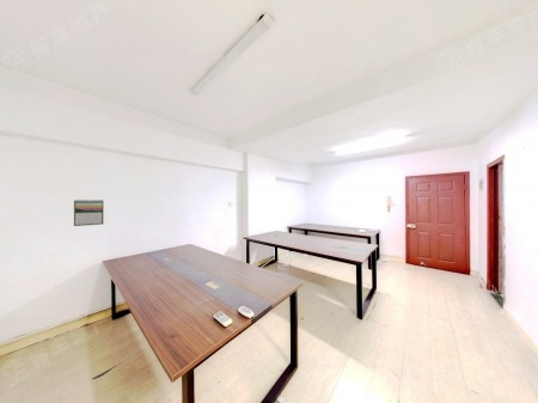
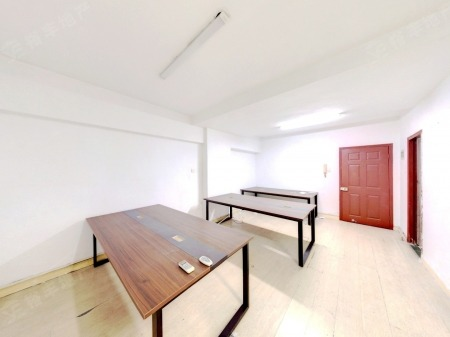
- calendar [73,199,104,227]
